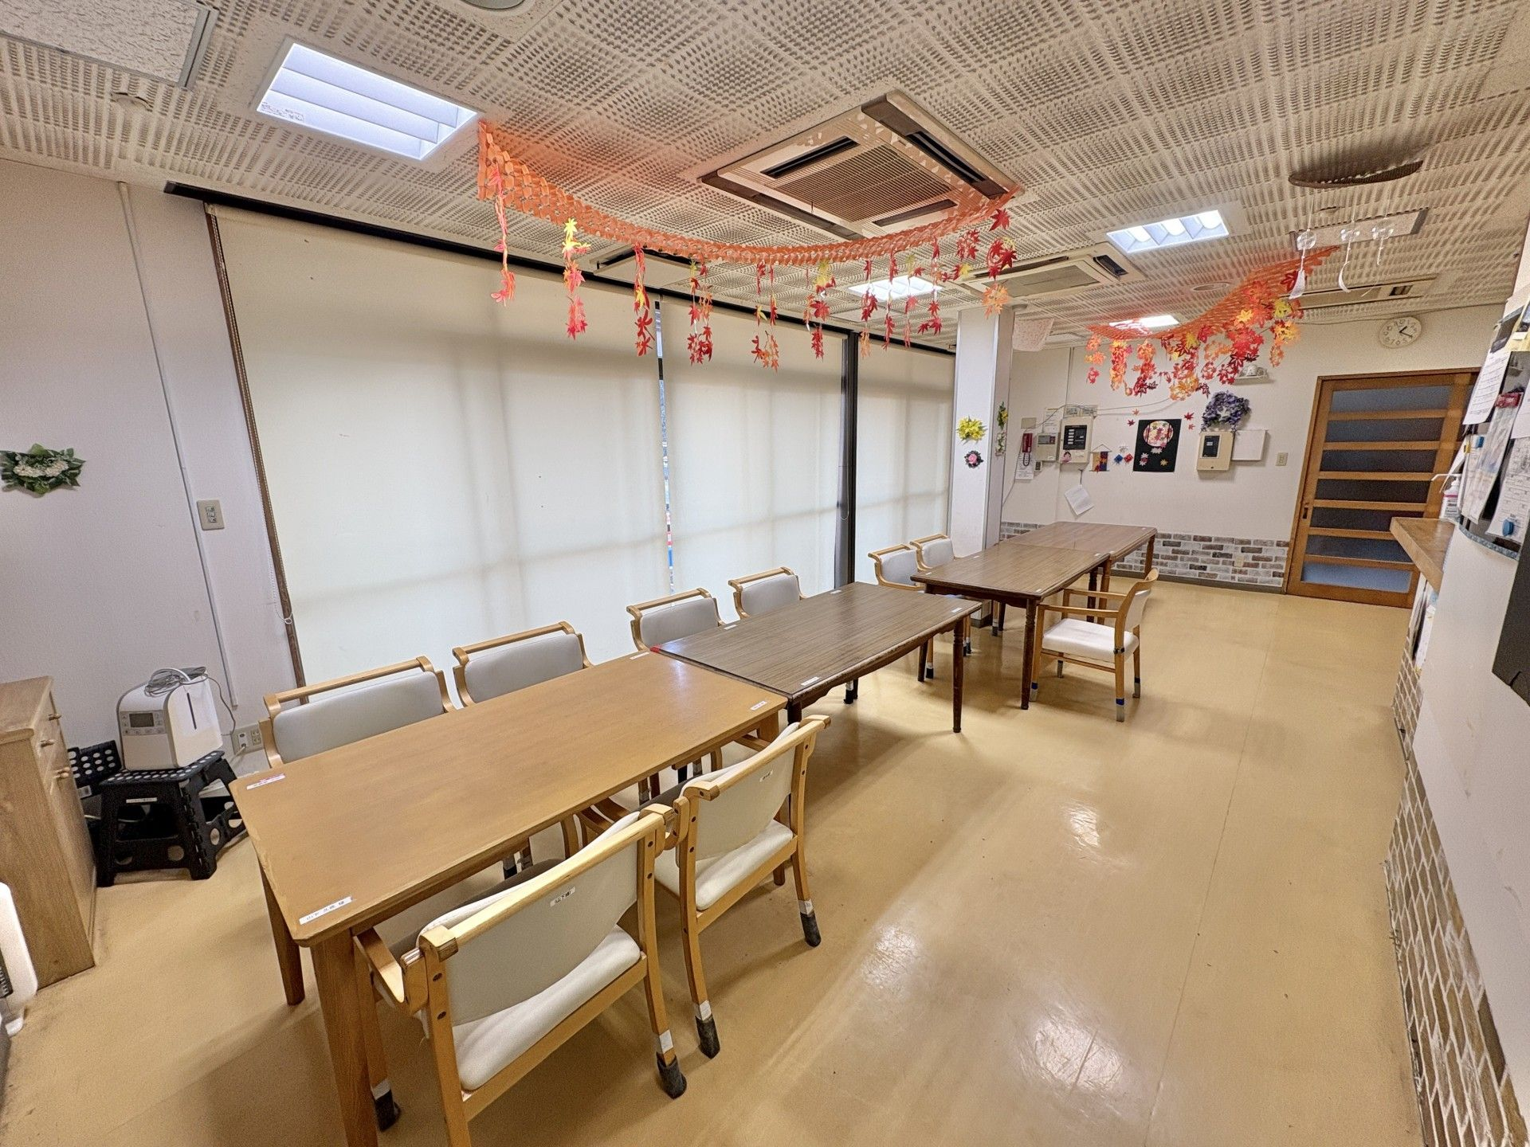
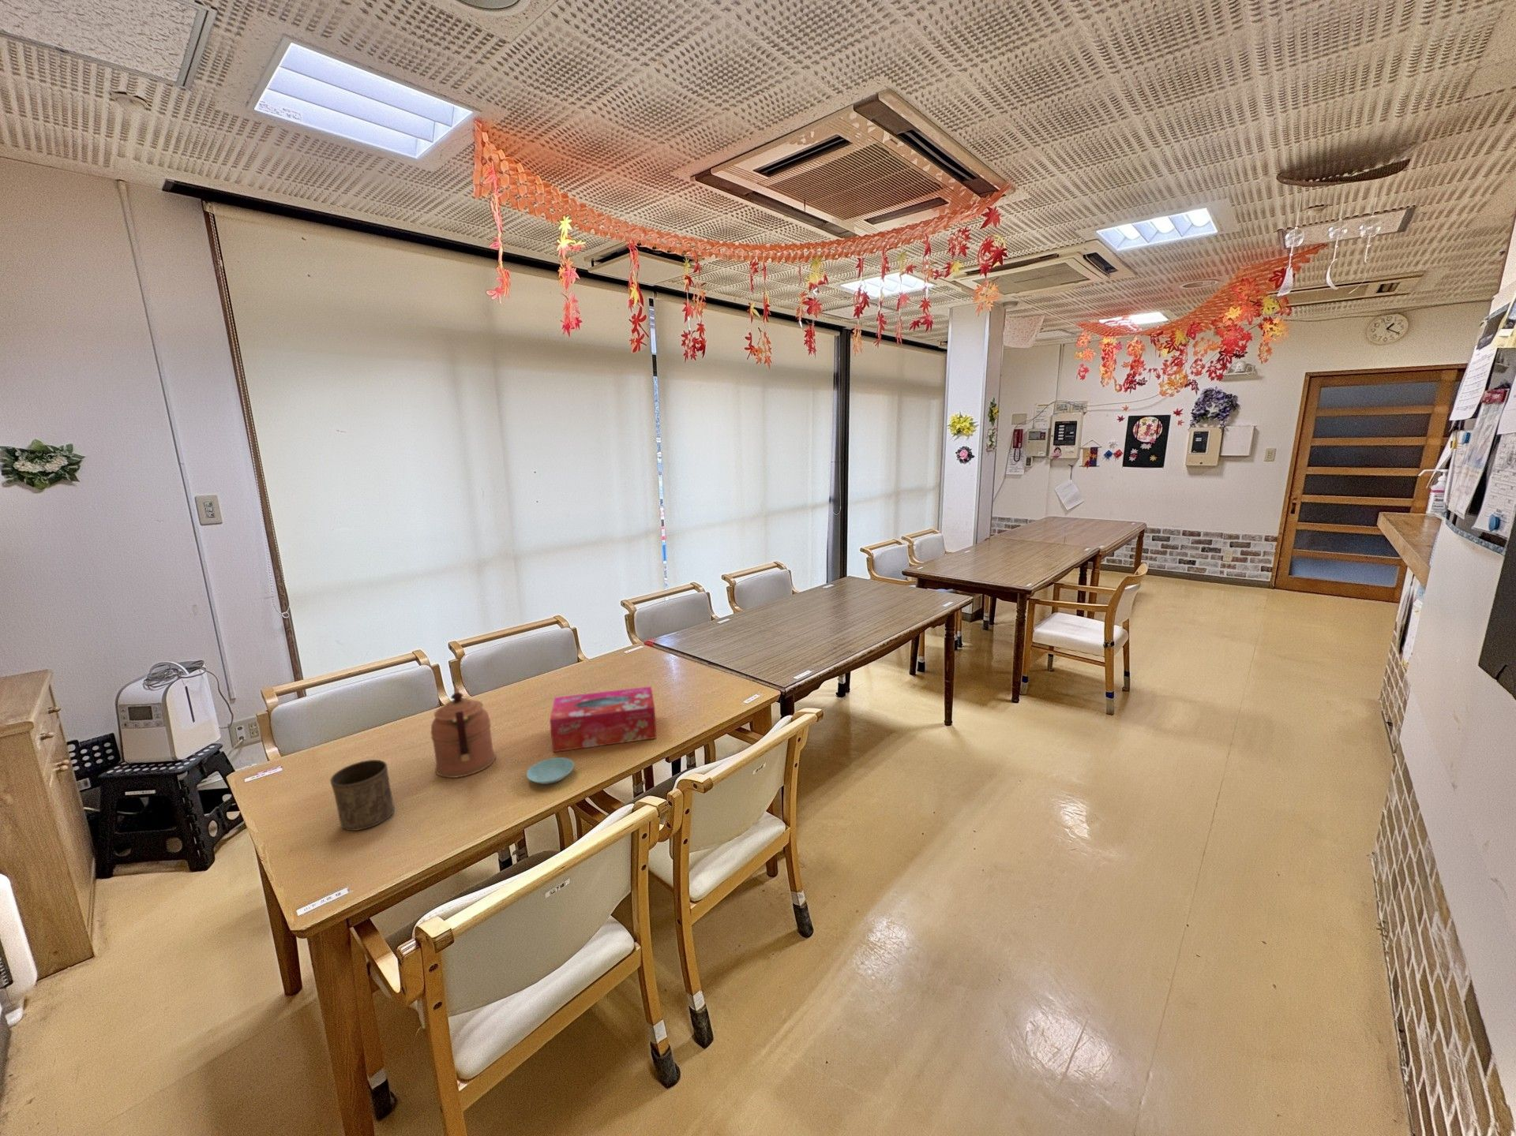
+ coffeepot [430,686,497,779]
+ saucer [526,757,575,785]
+ tissue box [549,686,657,753]
+ cup [329,759,395,832]
